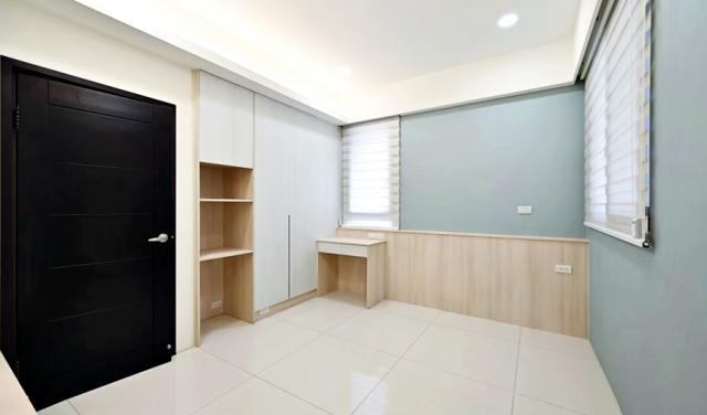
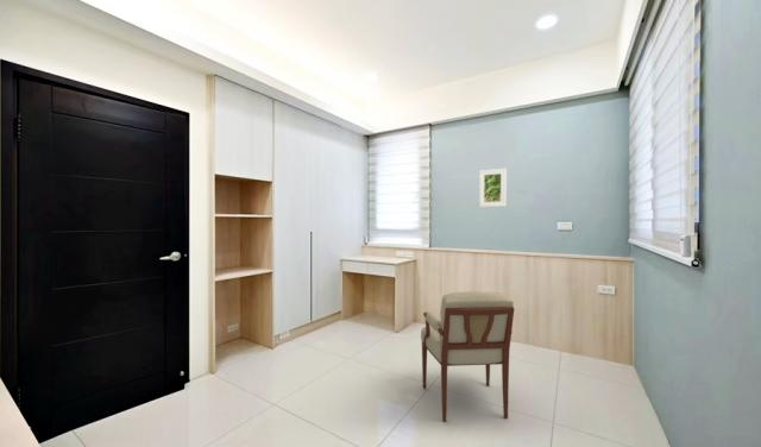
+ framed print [478,168,508,208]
+ armchair [420,290,516,423]
